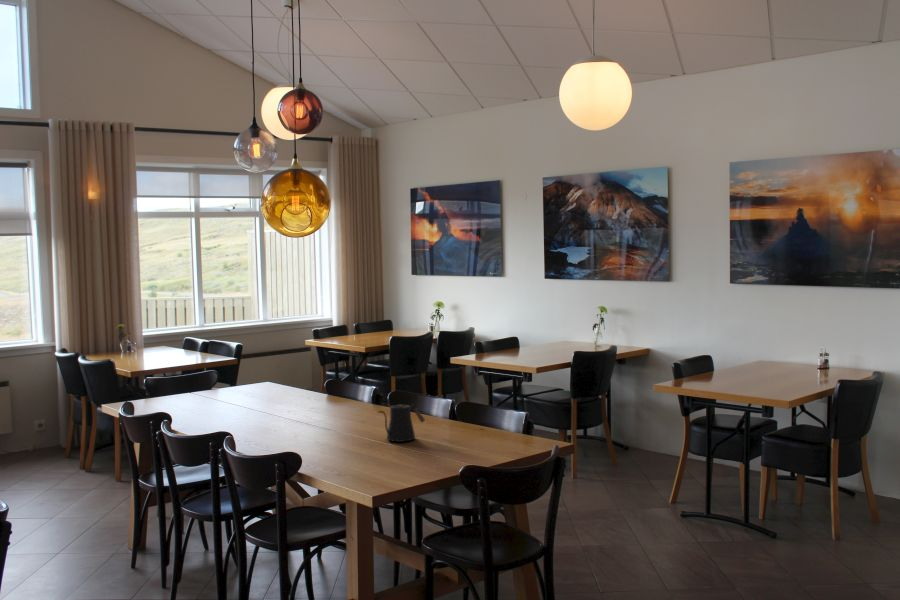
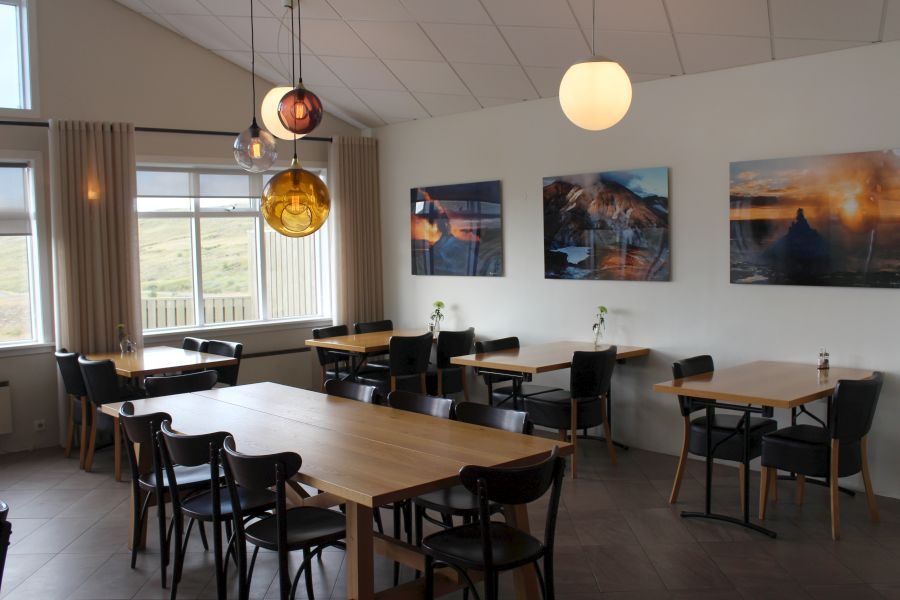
- kettle [377,403,426,443]
